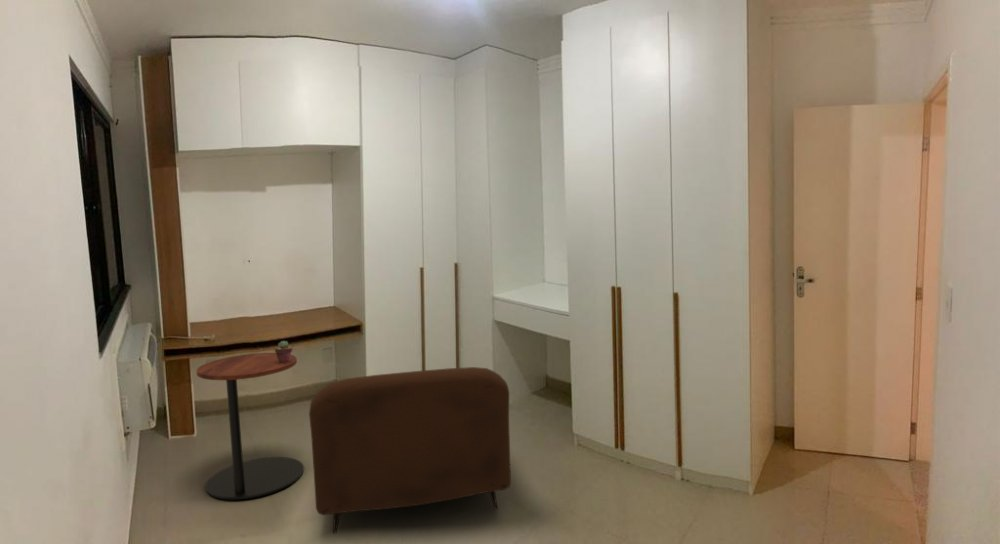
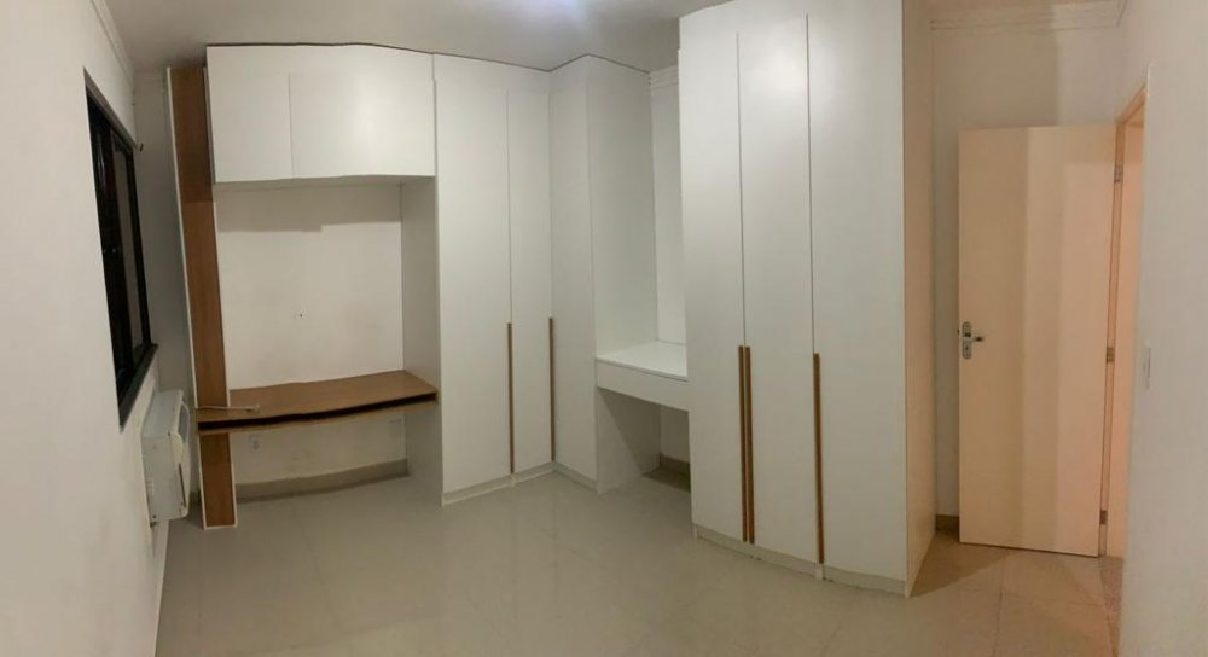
- potted succulent [274,340,293,364]
- side table [195,352,305,500]
- armchair [308,366,512,535]
